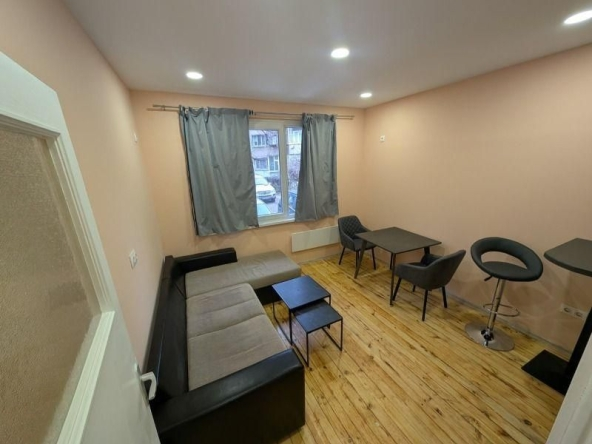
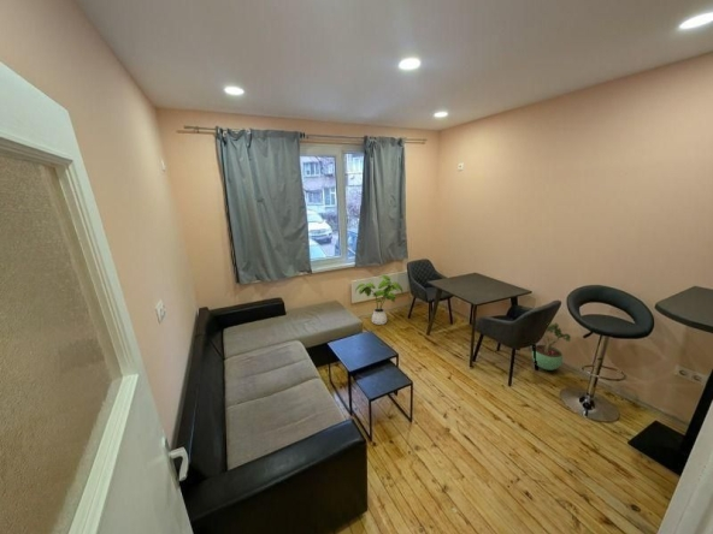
+ potted plant [531,321,572,372]
+ house plant [354,274,405,326]
